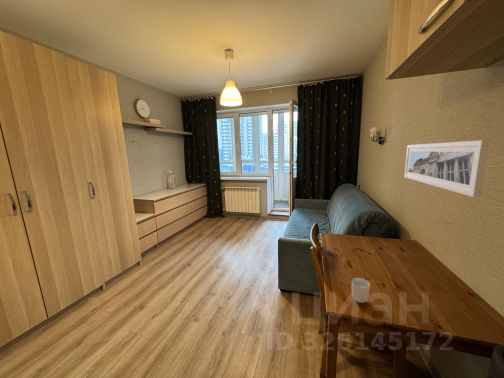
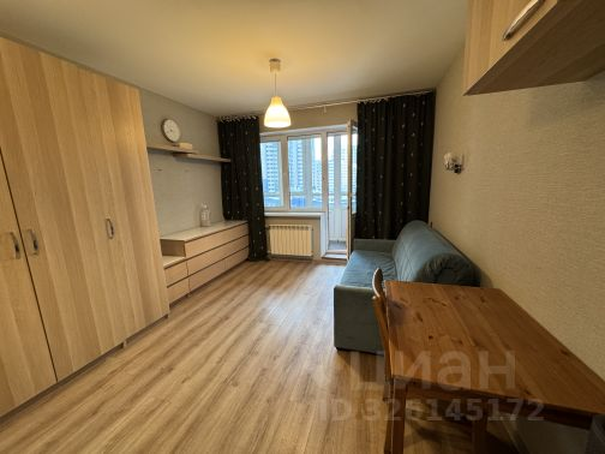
- cup [350,274,371,304]
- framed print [403,139,490,198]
